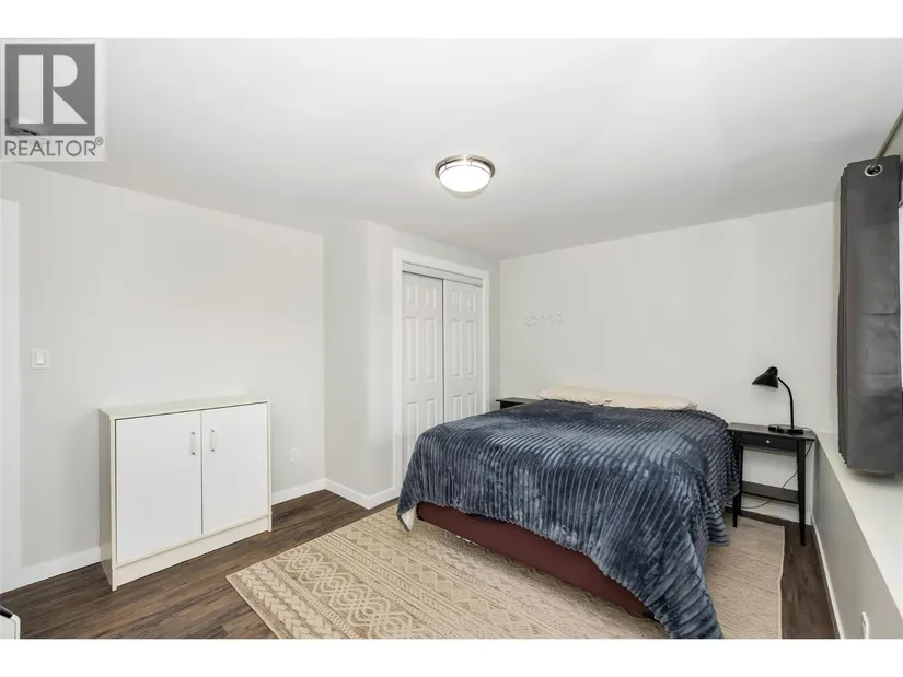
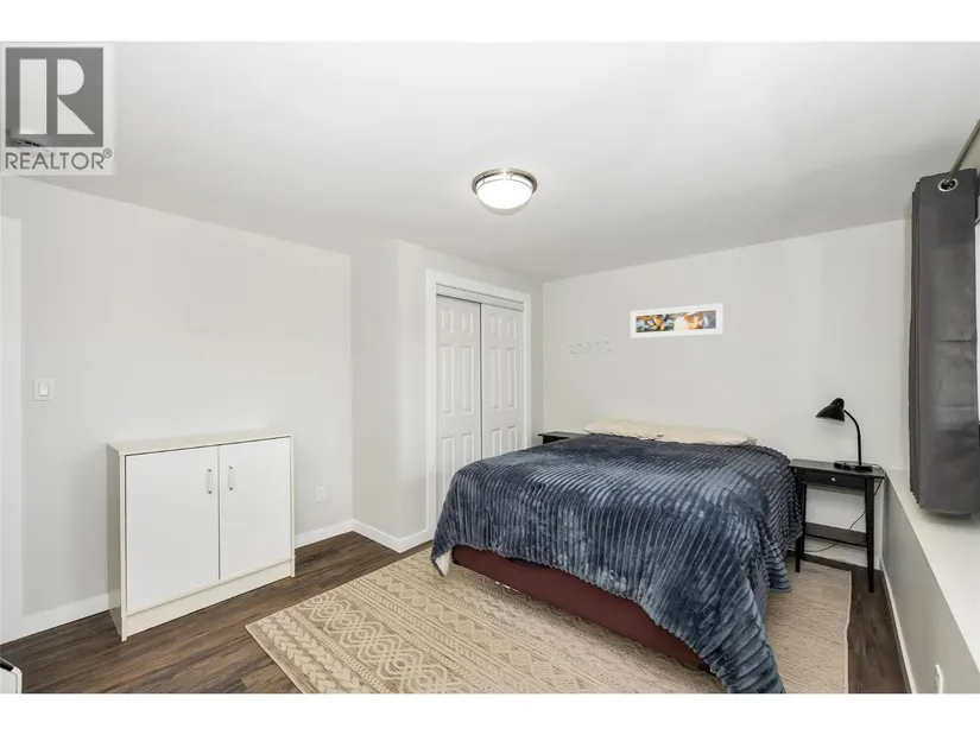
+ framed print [630,302,725,340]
